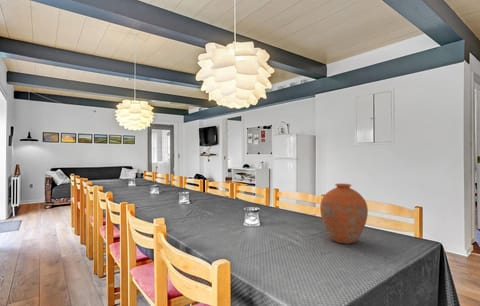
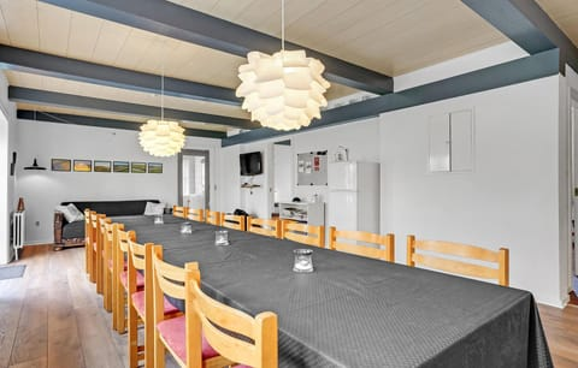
- vase [319,183,369,245]
